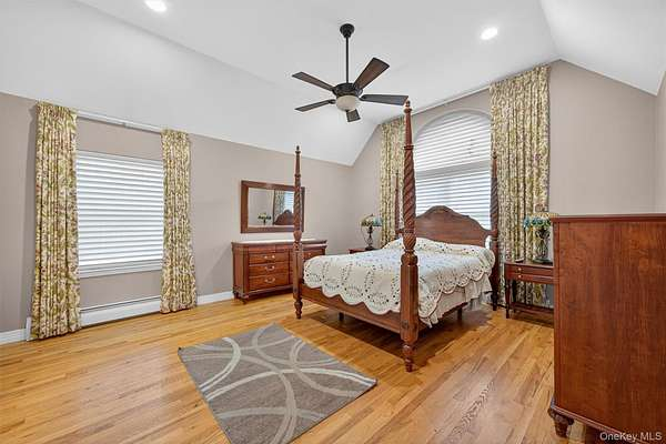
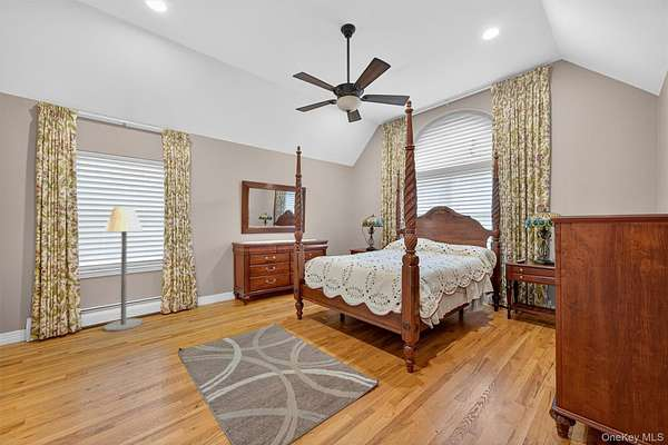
+ floor lamp [102,206,144,333]
